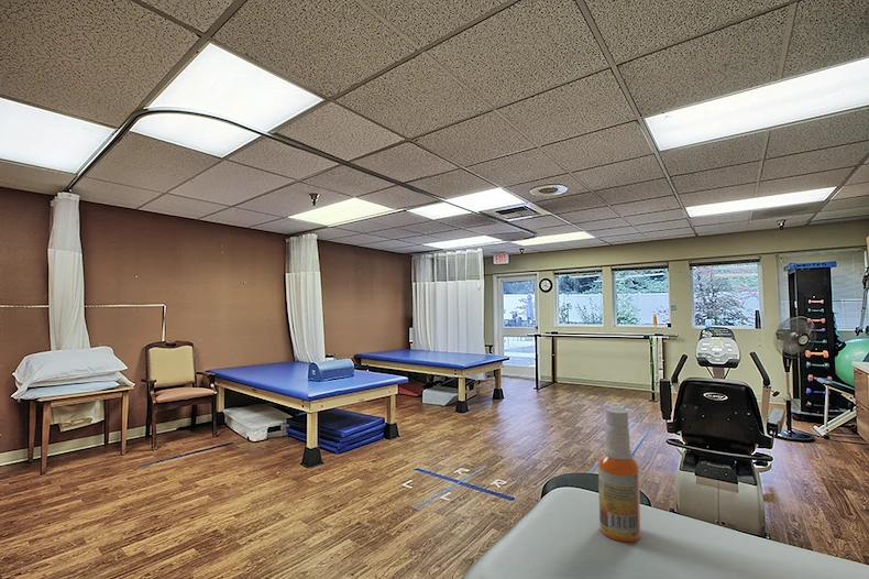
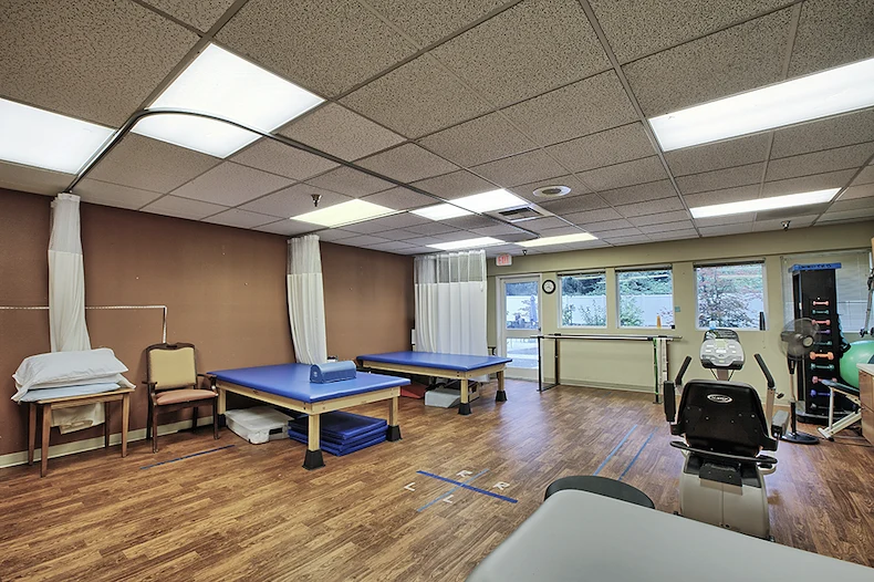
- spray bottle [597,404,641,543]
